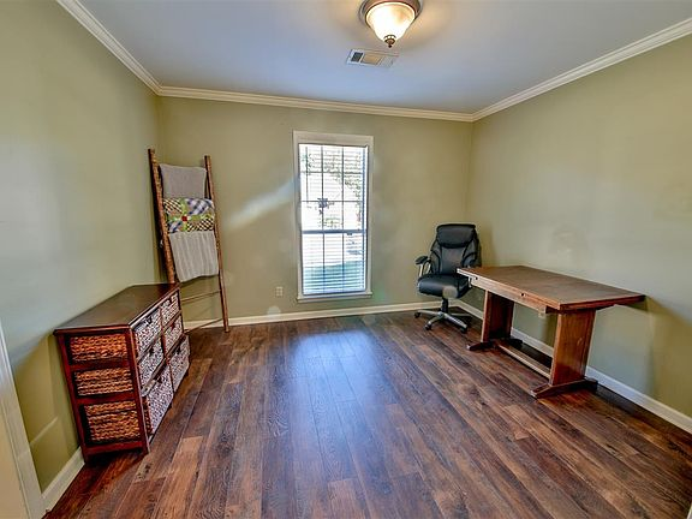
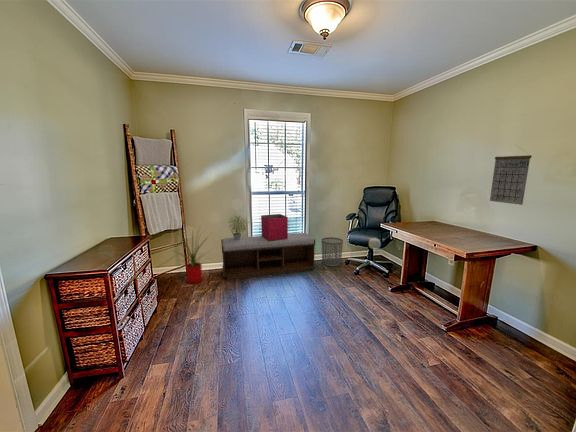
+ calendar [489,145,533,206]
+ house plant [171,225,213,284]
+ waste bin [321,236,344,267]
+ potted plant [228,213,250,240]
+ storage bin [260,213,289,241]
+ bench [220,232,316,281]
